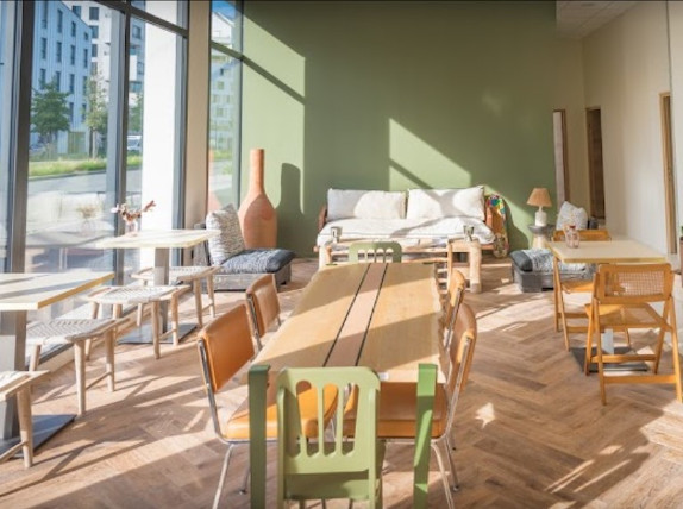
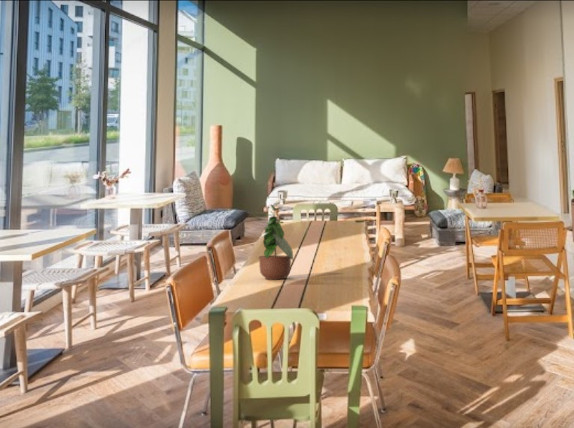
+ potted plant [257,204,294,280]
